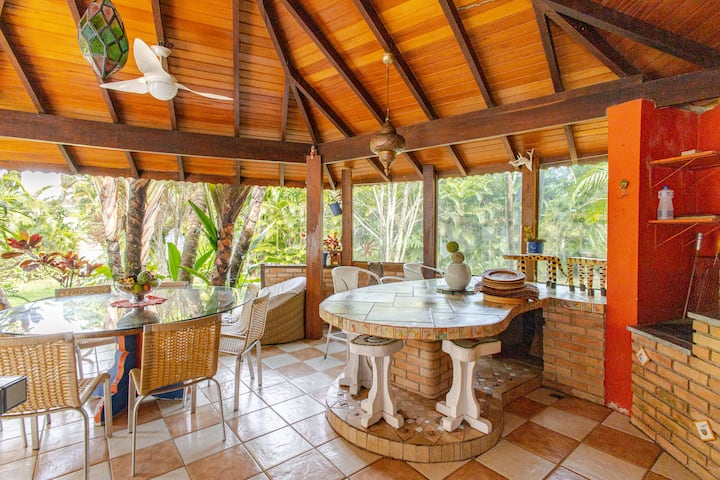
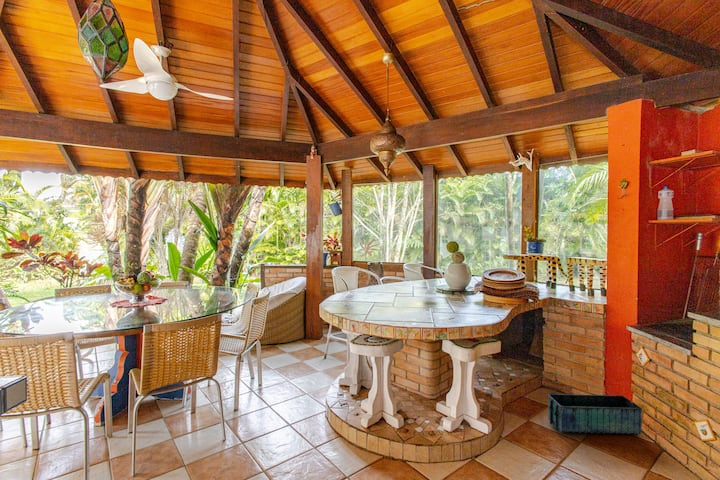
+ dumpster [547,393,643,437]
